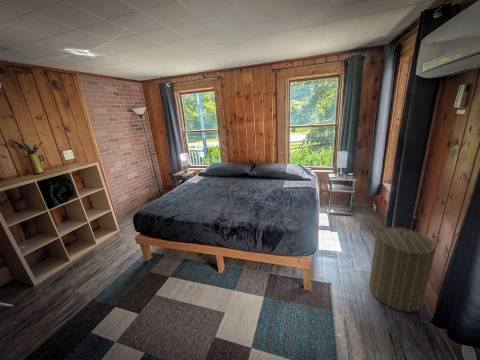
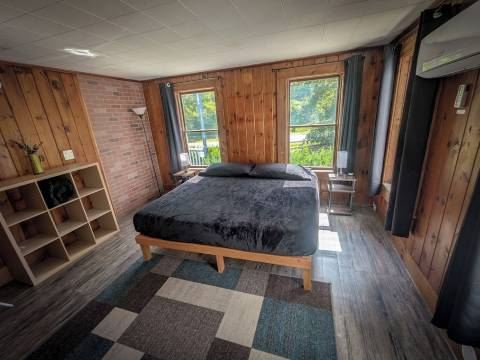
- laundry hamper [368,226,437,313]
